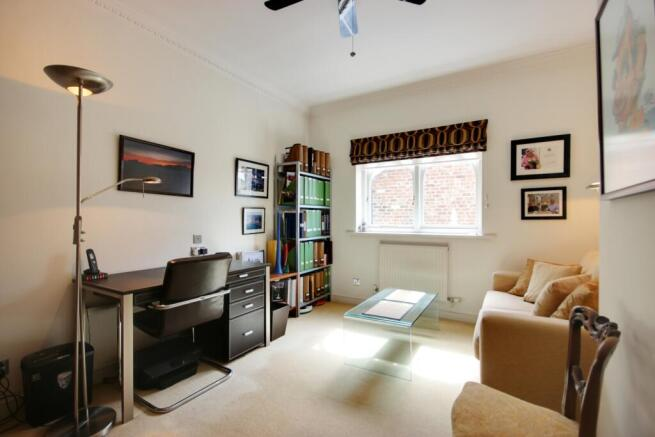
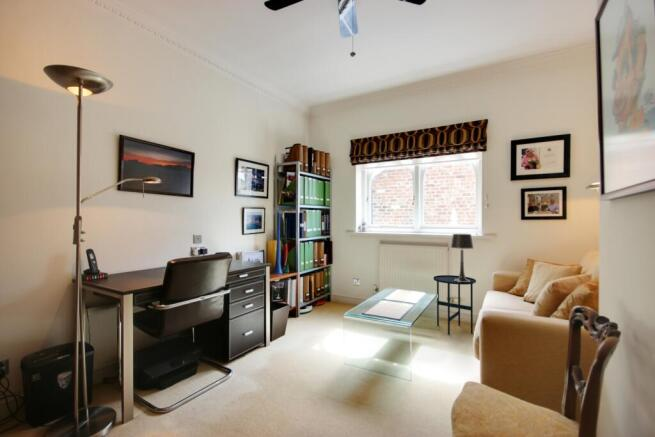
+ table lamp [450,233,474,282]
+ side table [432,274,477,336]
